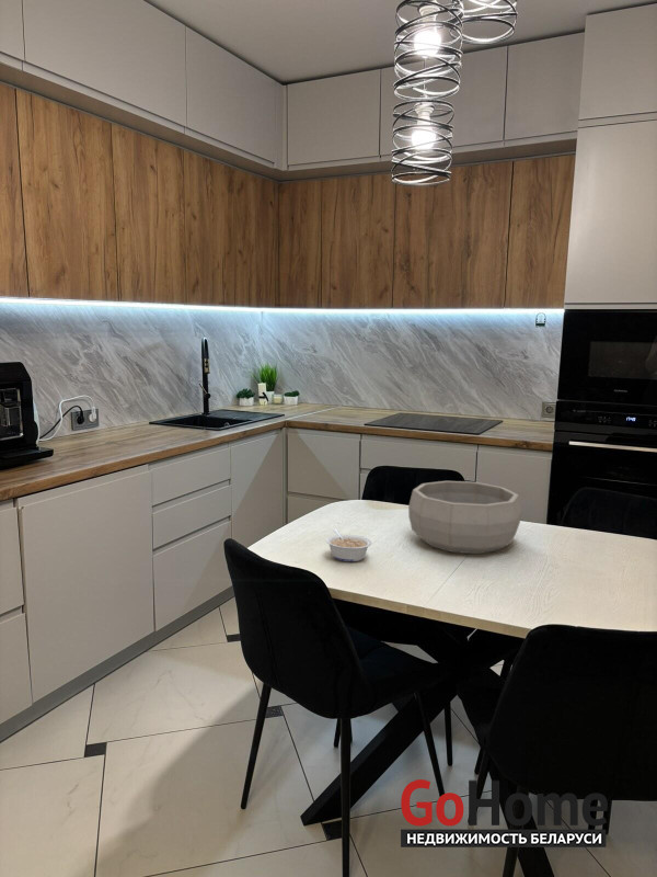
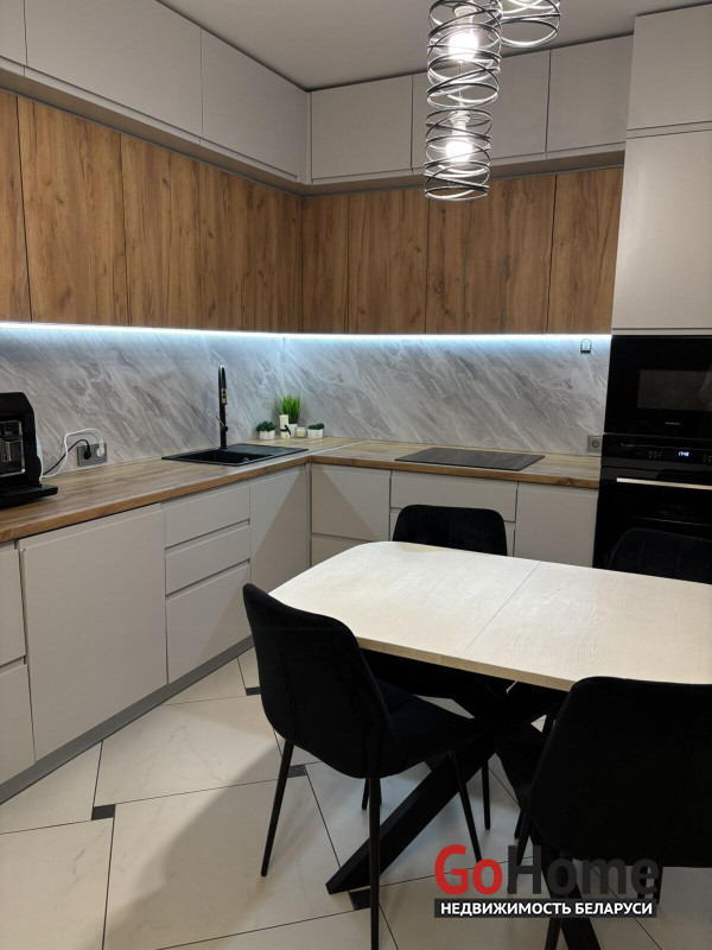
- legume [325,527,372,562]
- decorative bowl [407,480,522,555]
